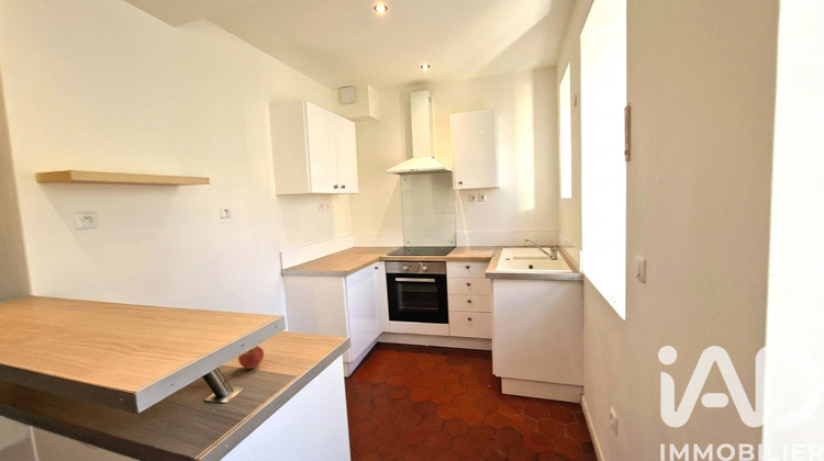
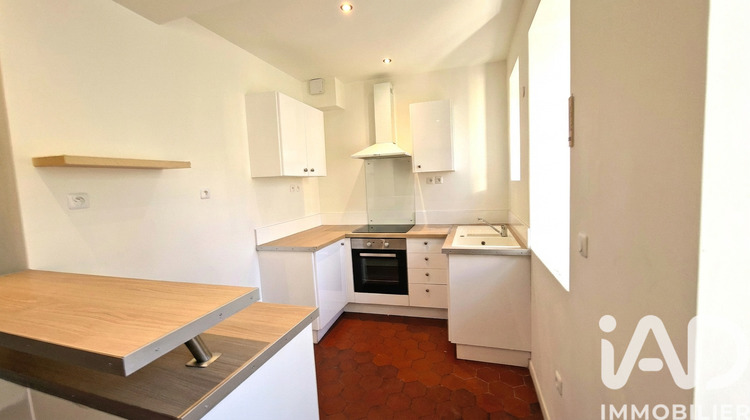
- apple [237,345,265,370]
